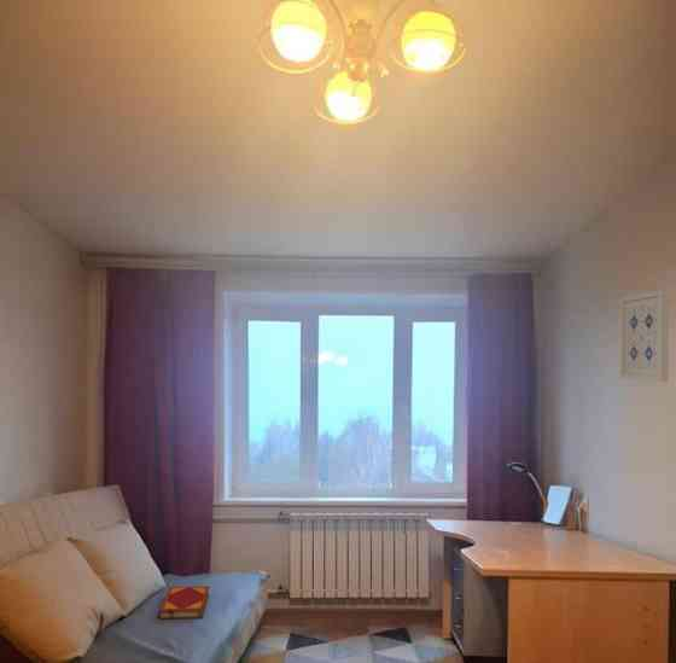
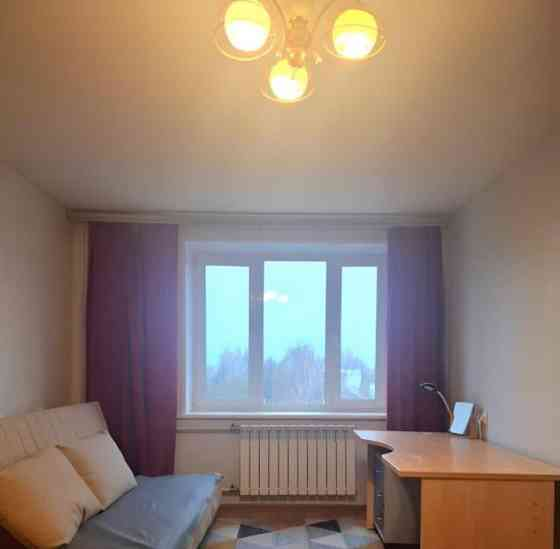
- wall art [619,289,670,384]
- hardback book [158,586,210,620]
